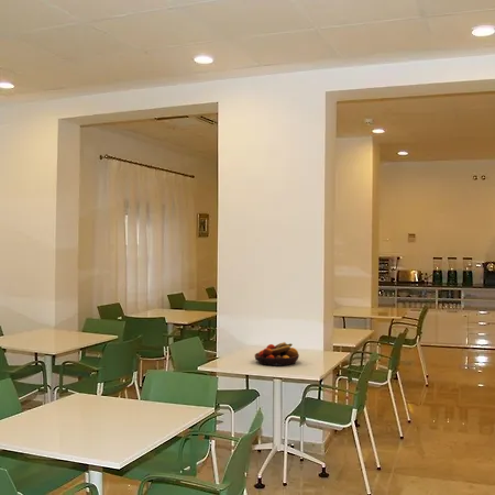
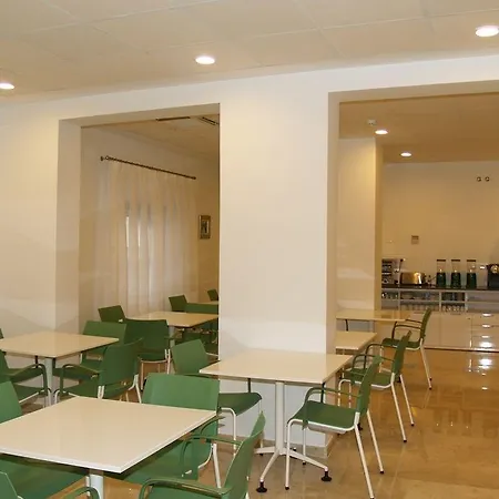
- fruit bowl [254,341,300,367]
